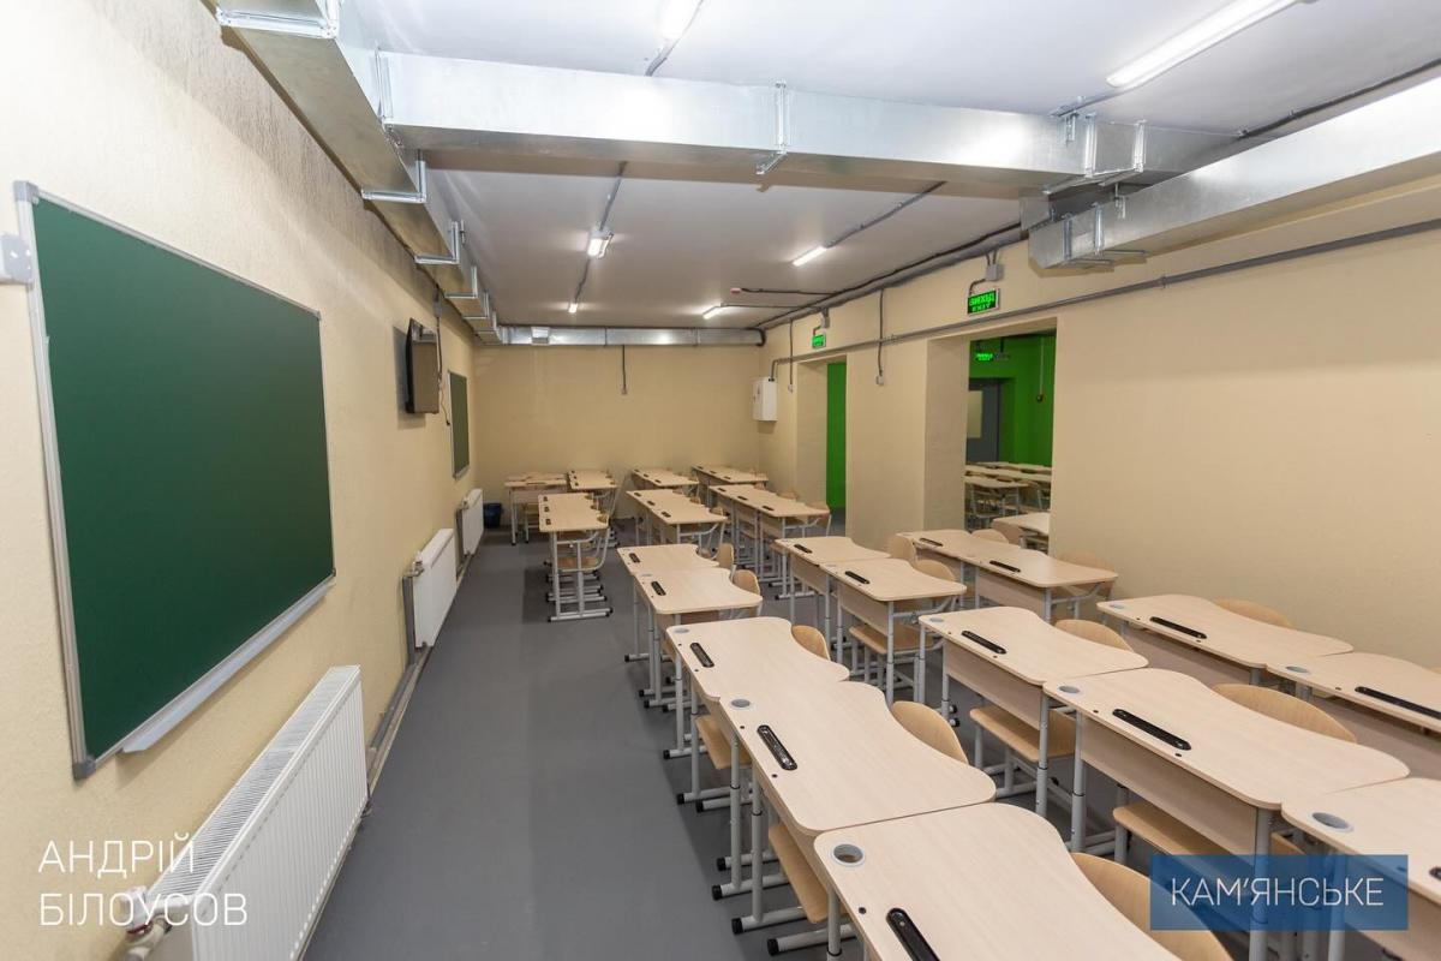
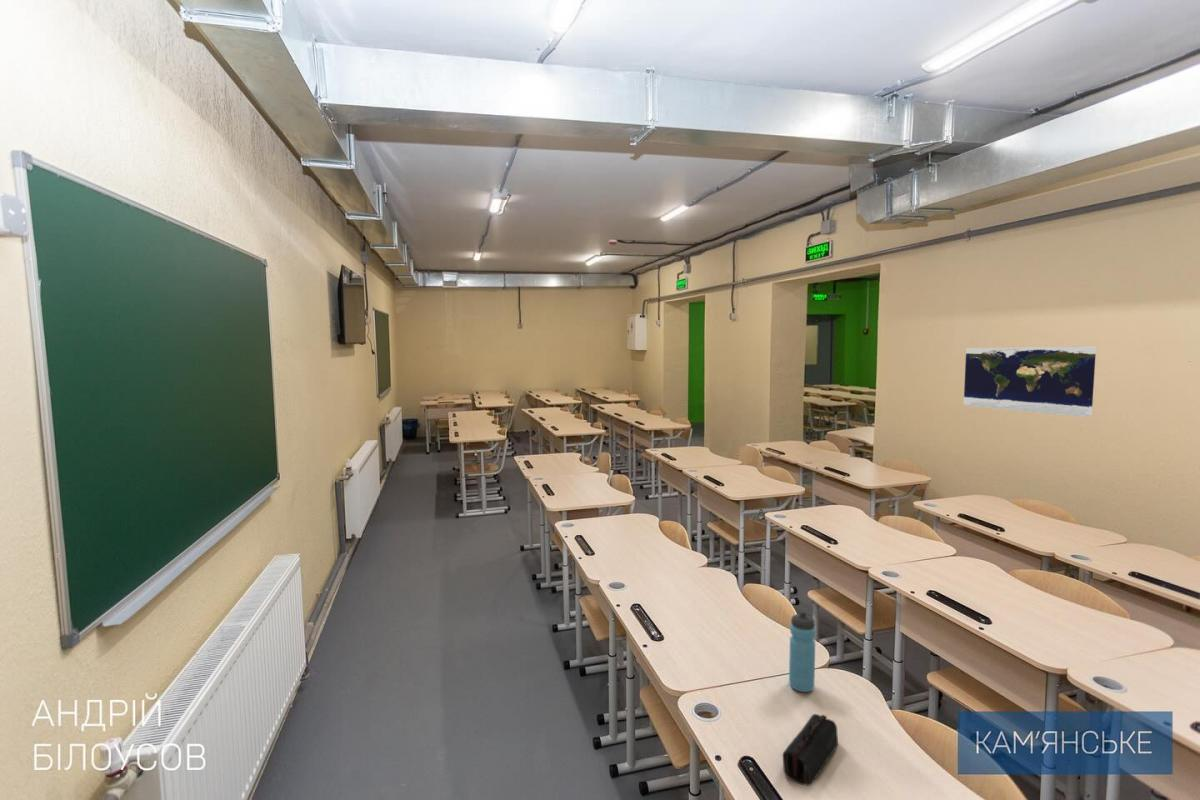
+ pencil case [782,713,839,787]
+ map [963,345,1097,418]
+ water bottle [788,610,816,693]
